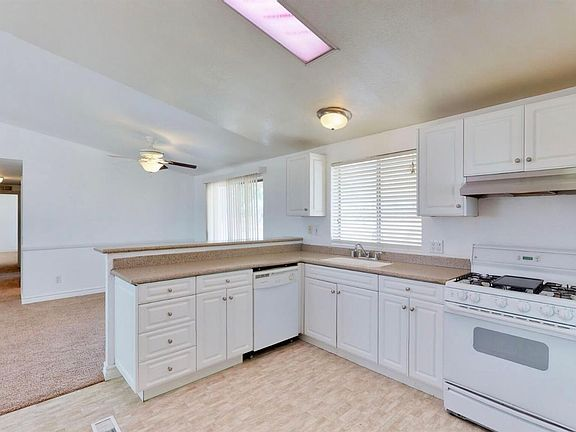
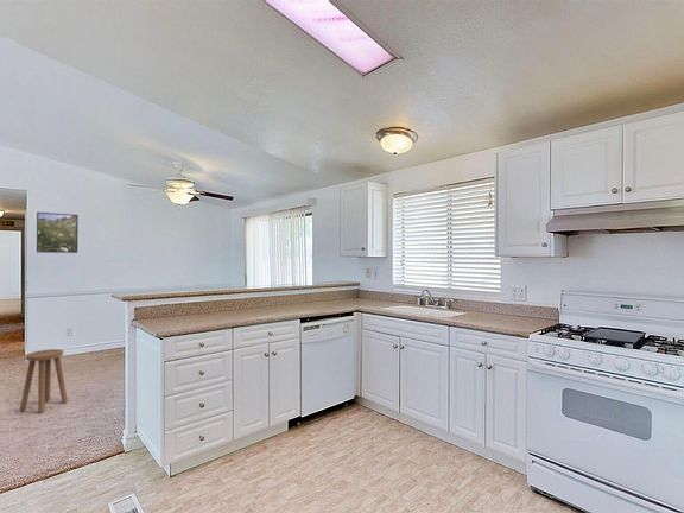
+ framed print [36,211,80,254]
+ stool [19,348,69,414]
